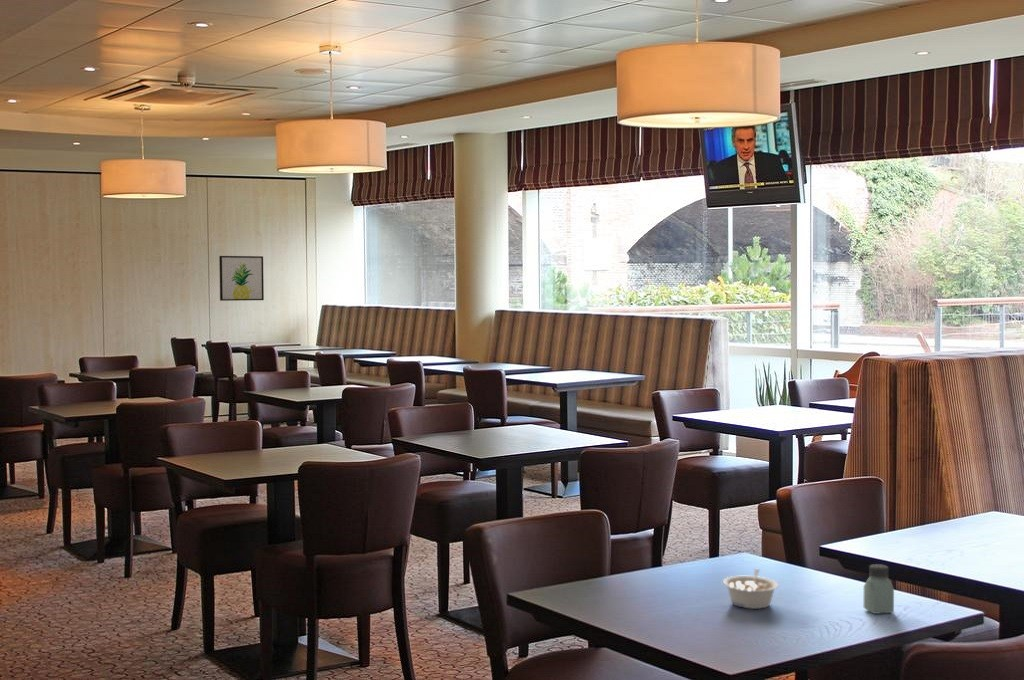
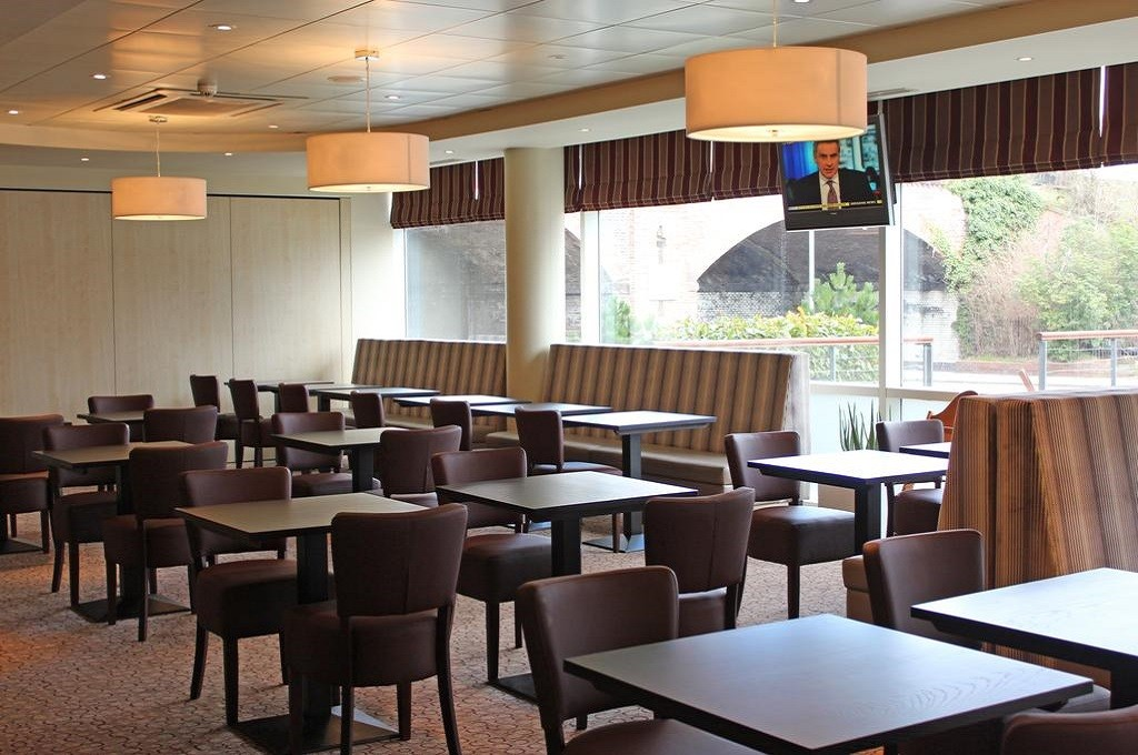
- wall art [218,255,265,302]
- saltshaker [863,563,895,615]
- legume [722,568,780,610]
